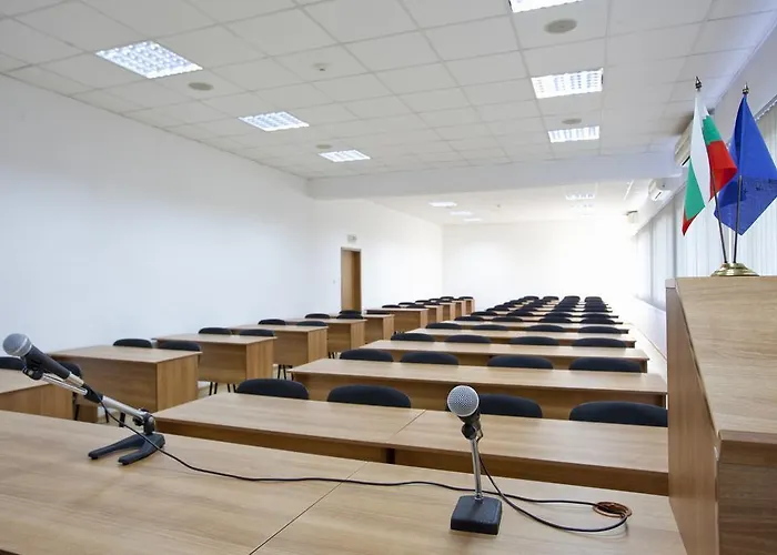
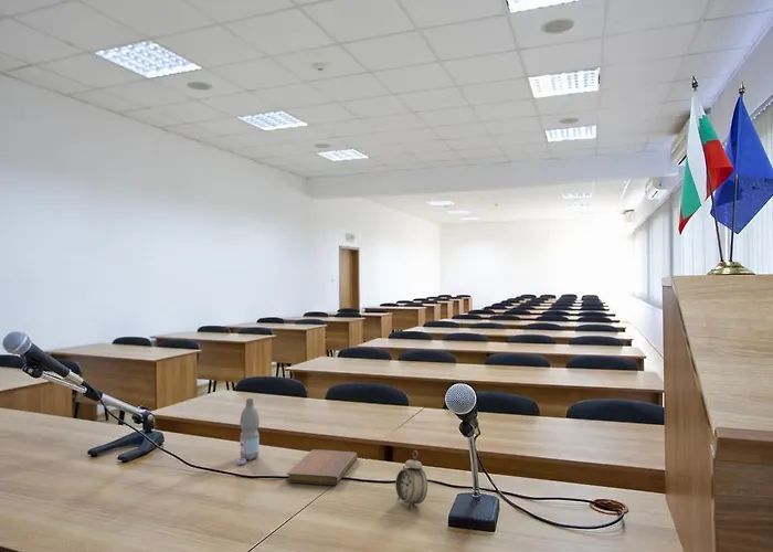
+ alarm clock [394,449,428,511]
+ water bottle [235,397,261,465]
+ notebook [286,448,359,486]
